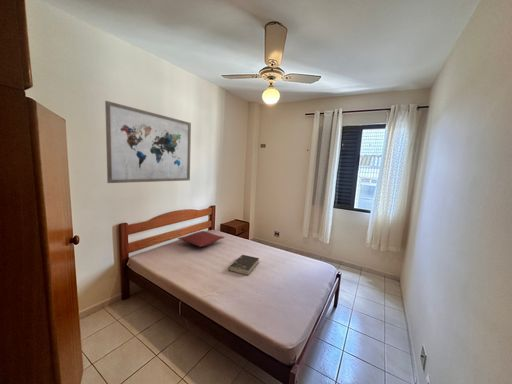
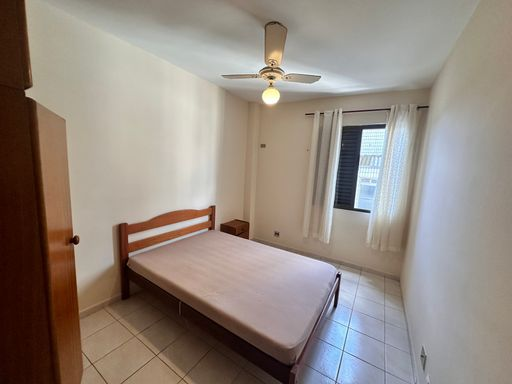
- pillow [177,230,225,248]
- book [228,254,260,276]
- wall art [104,100,192,184]
